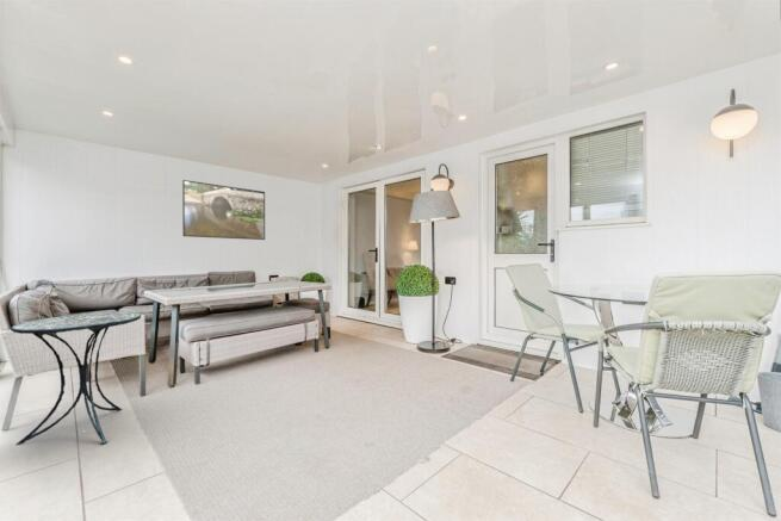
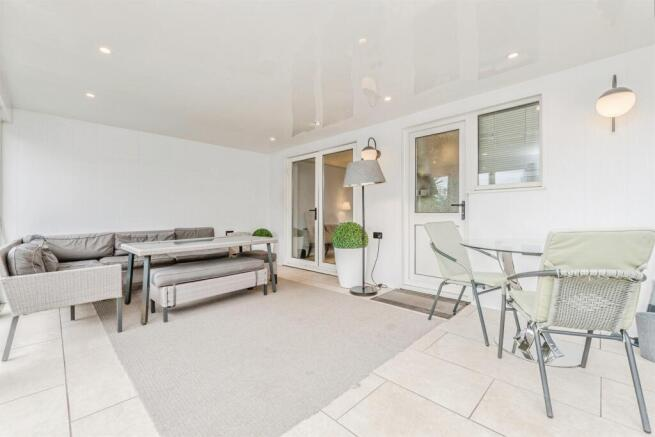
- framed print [181,179,266,241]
- side table [10,310,142,446]
